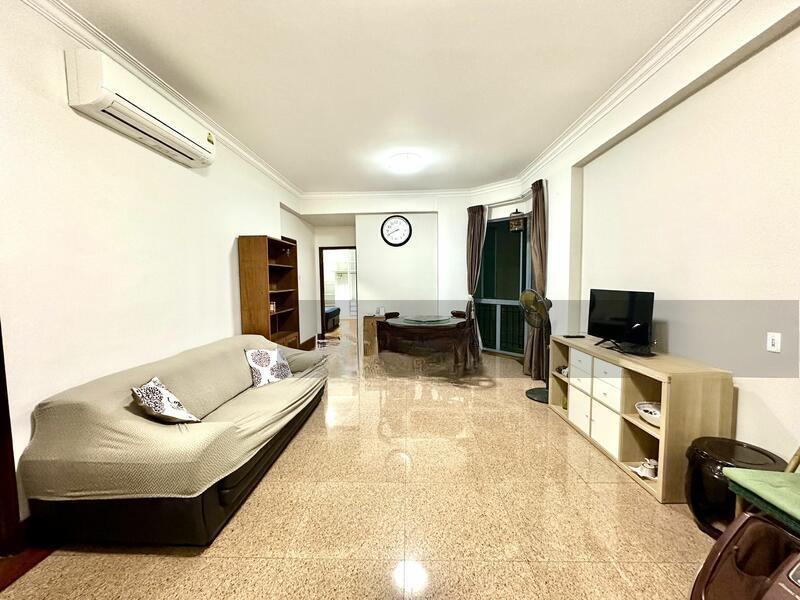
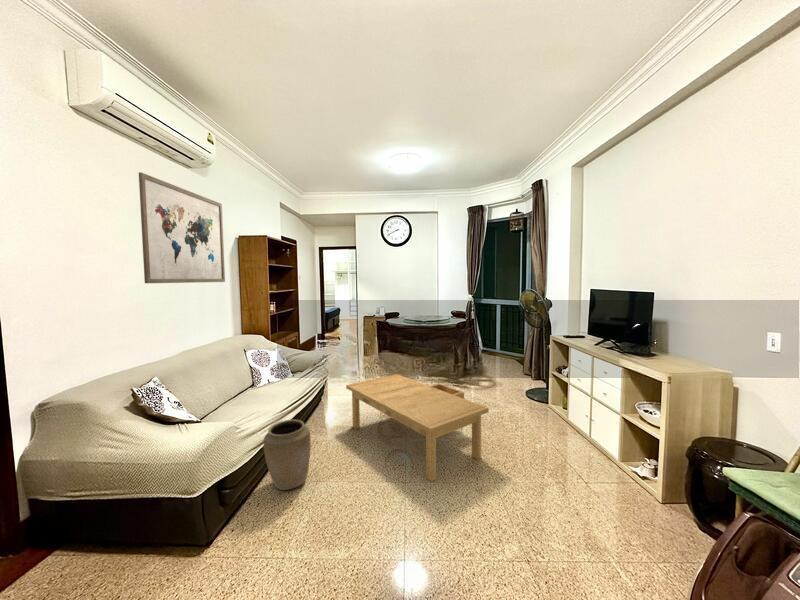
+ wall art [138,171,226,284]
+ vase [262,419,312,491]
+ coffee table [345,373,490,482]
